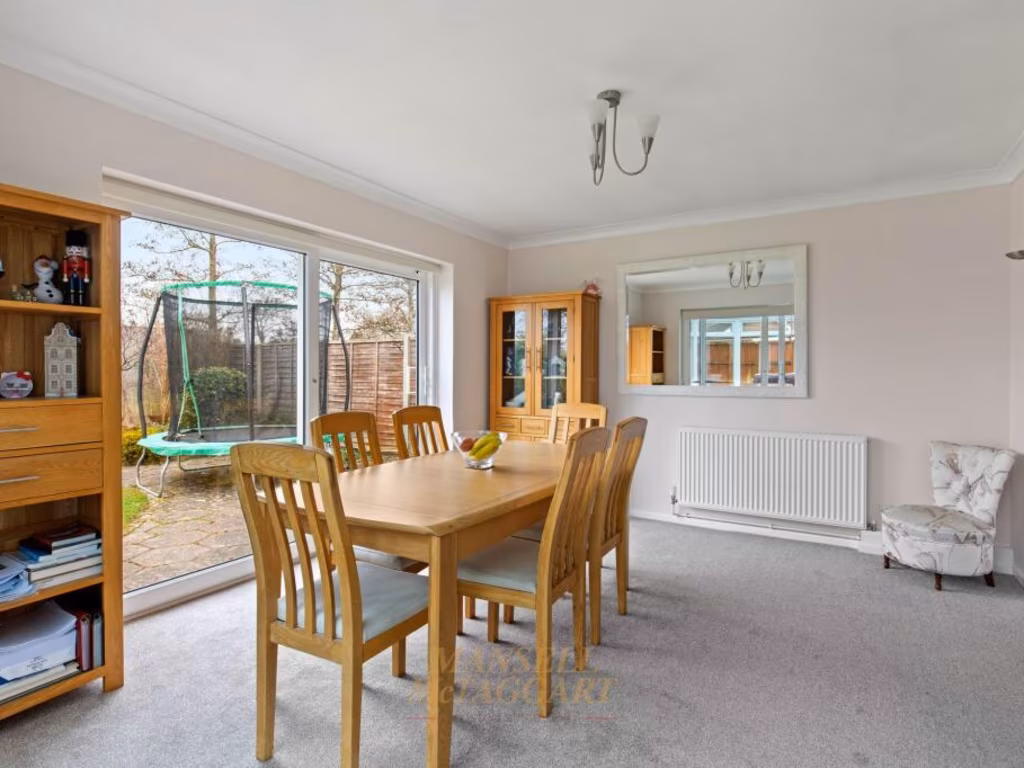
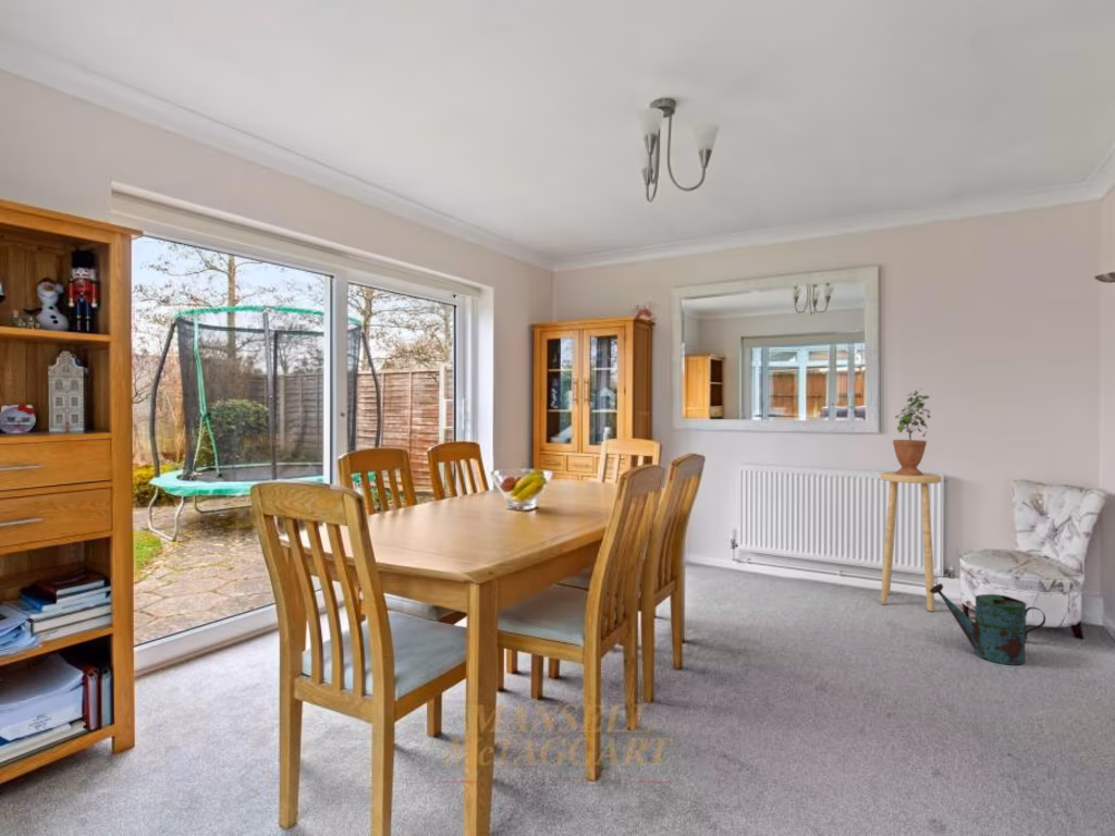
+ watering can [930,582,1046,666]
+ potted plant [892,388,931,476]
+ stool [880,470,942,613]
